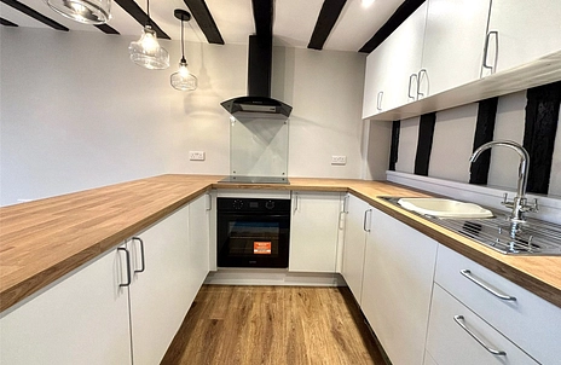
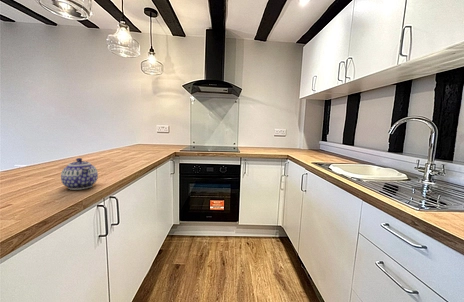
+ teapot [60,157,99,191]
